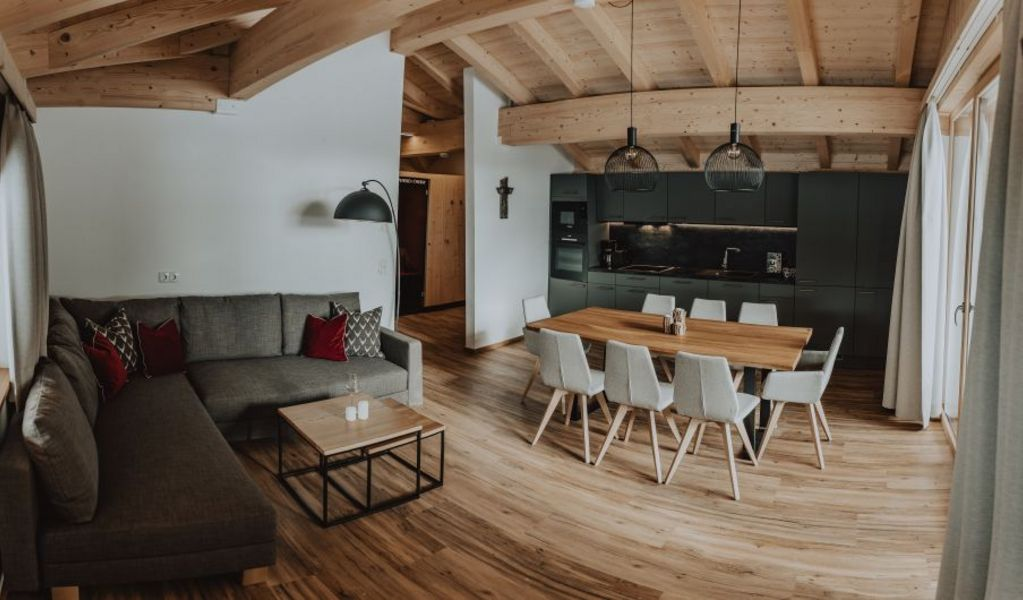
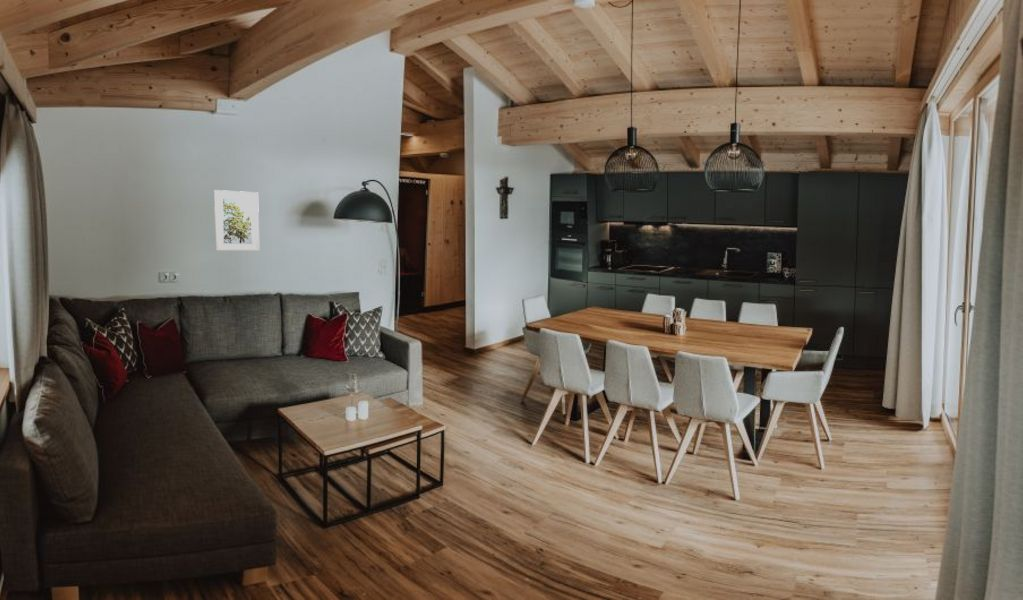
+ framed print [213,189,260,252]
